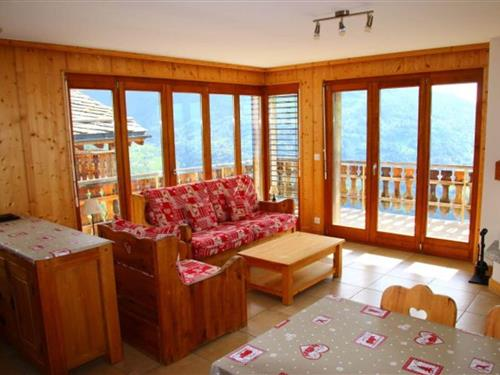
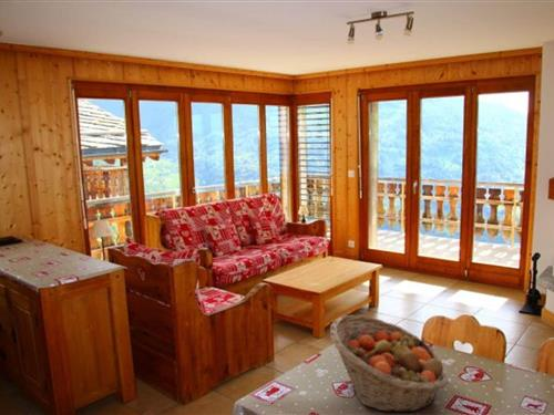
+ fruit basket [329,314,450,413]
